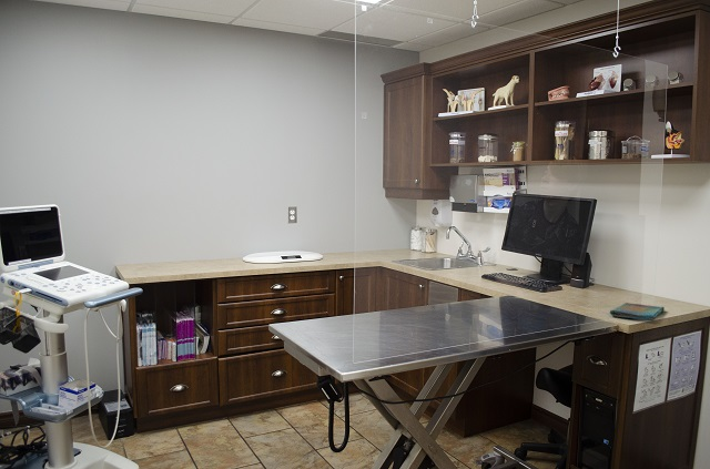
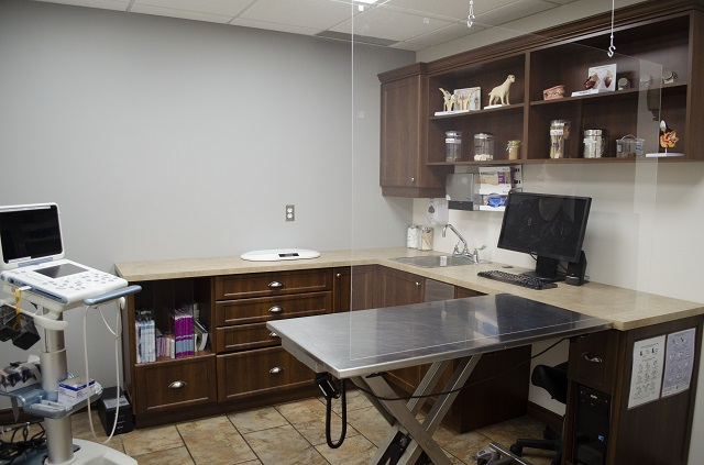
- dish towel [609,302,666,323]
